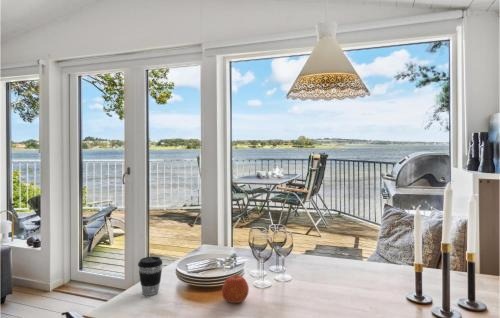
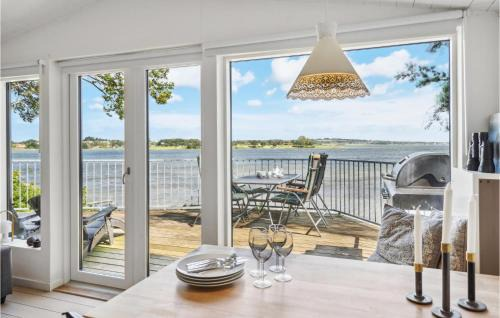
- coffee cup [137,255,163,296]
- apple [221,272,250,304]
